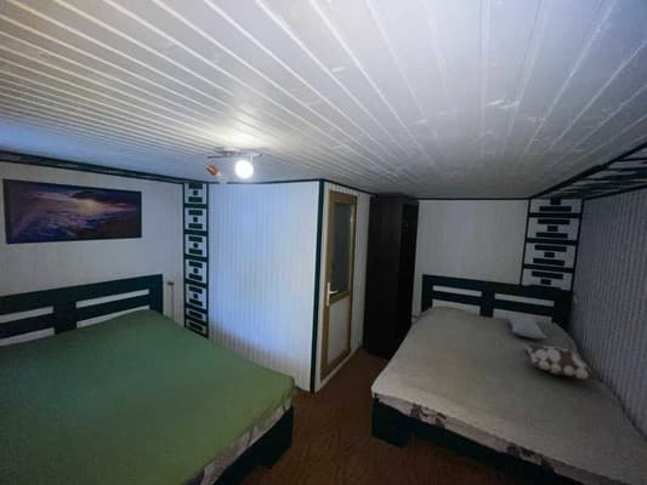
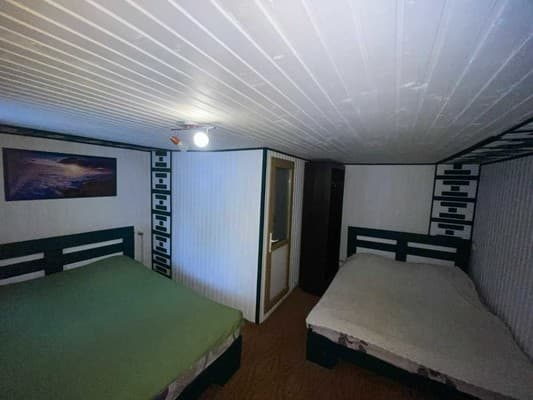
- pillow [505,314,549,340]
- decorative pillow [523,344,602,382]
